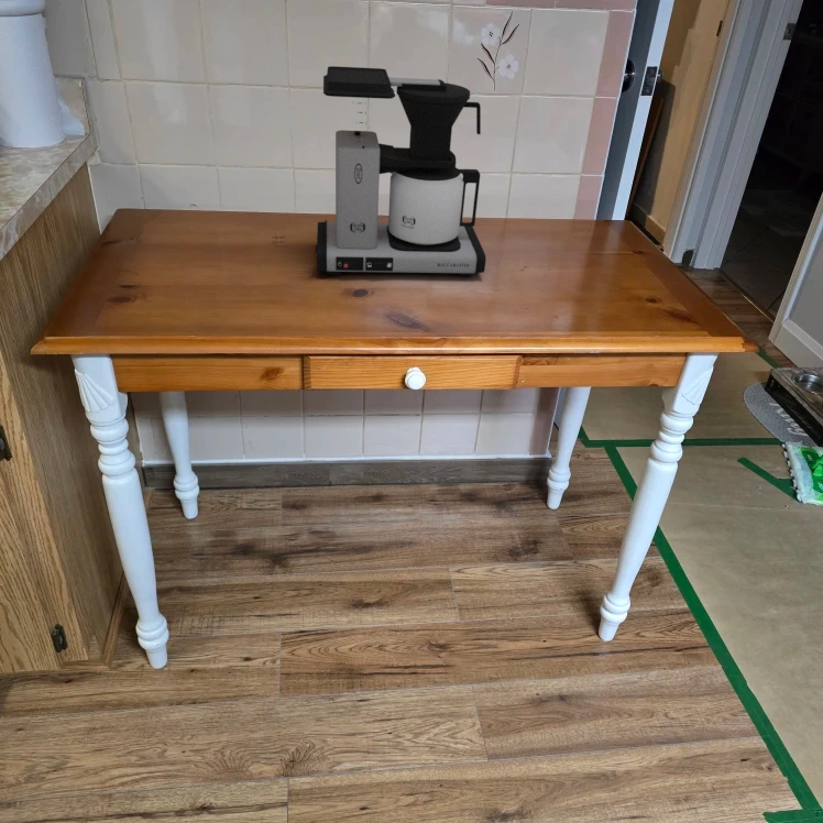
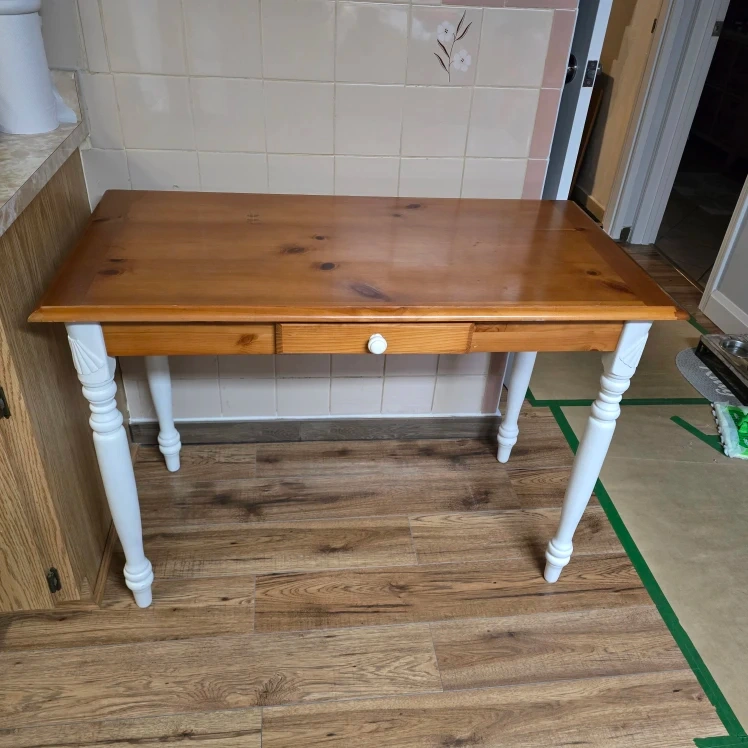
- coffee maker [315,65,487,277]
